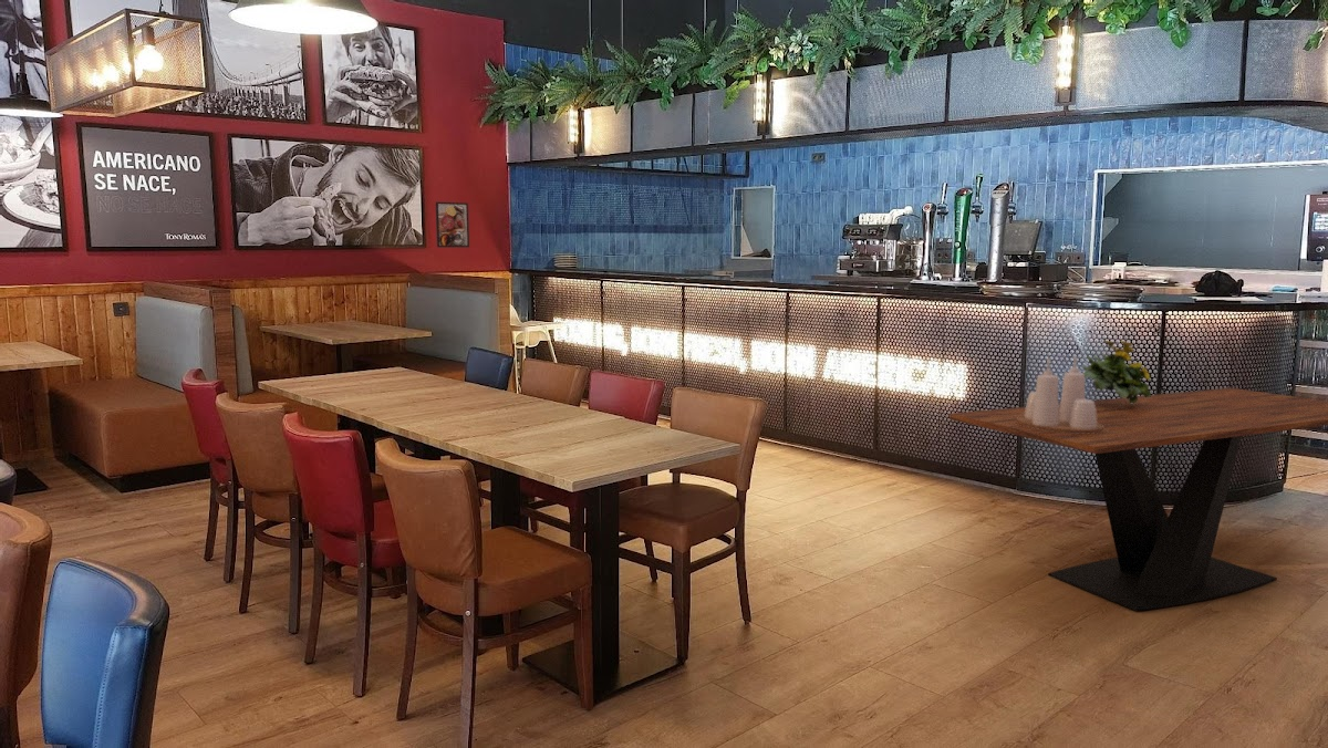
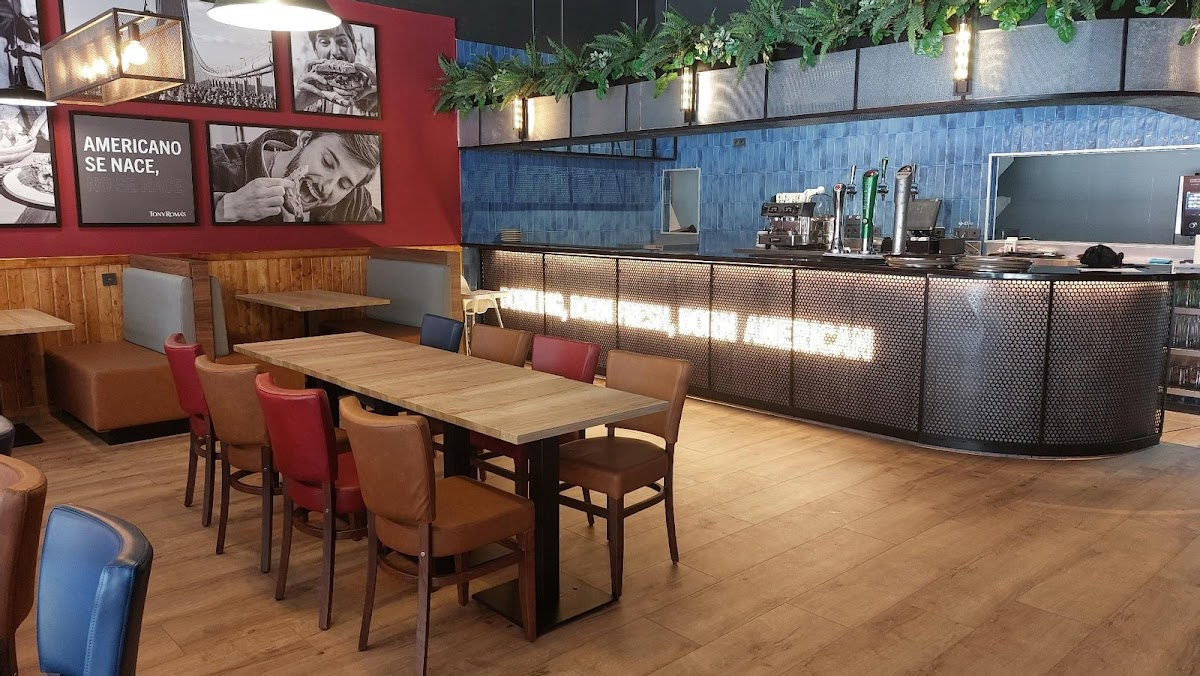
- condiment set [1017,355,1103,434]
- dining table [948,387,1328,612]
- flowering plant [1080,340,1151,404]
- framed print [435,201,470,248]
